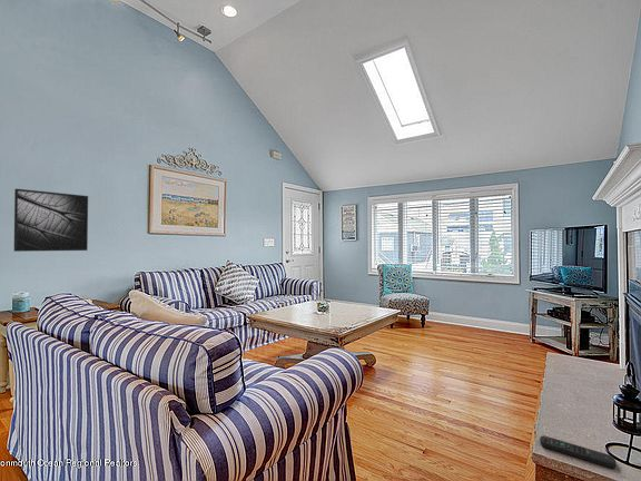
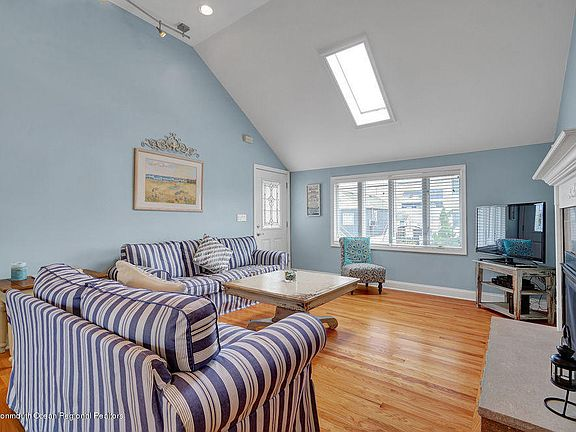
- remote control [539,434,617,469]
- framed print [13,188,89,253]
